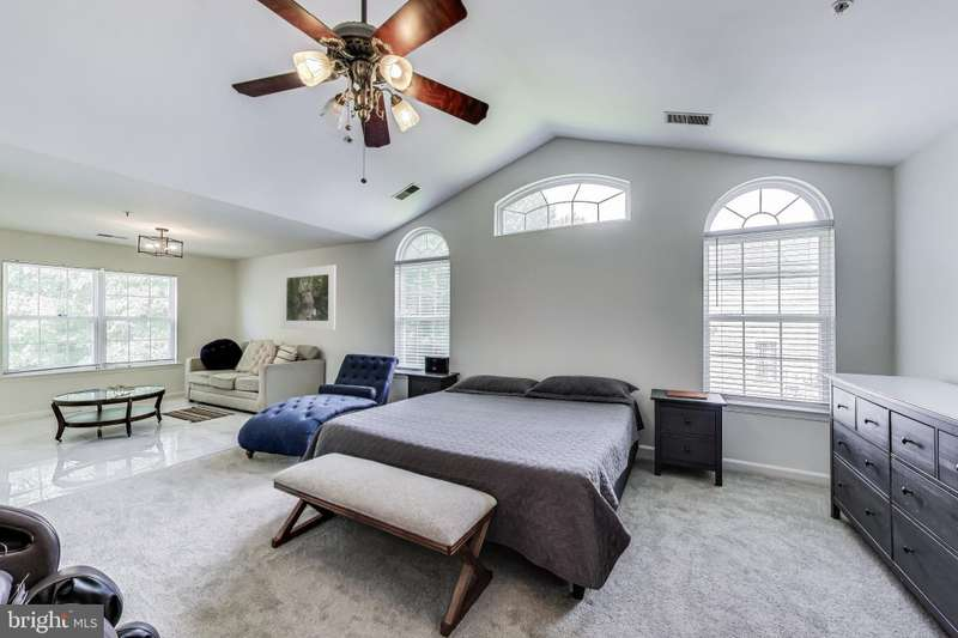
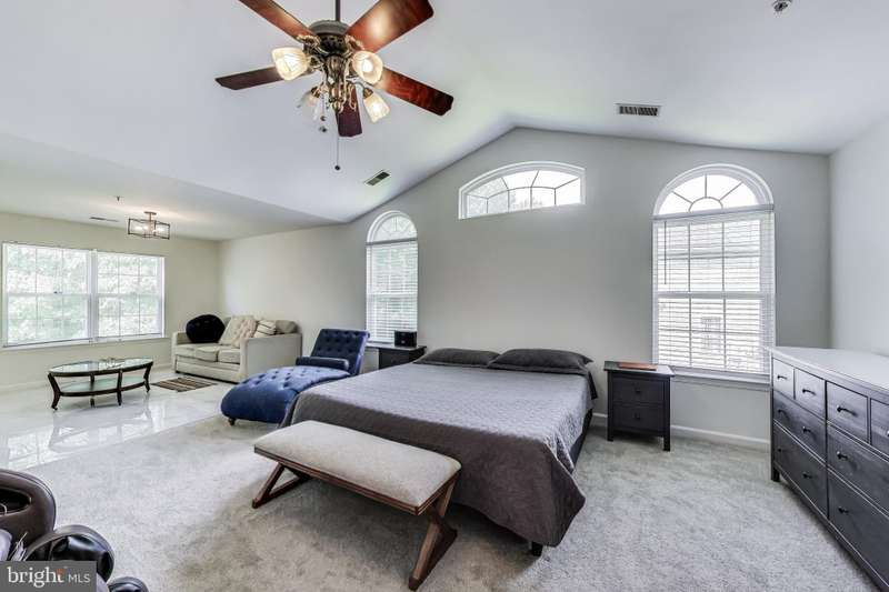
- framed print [280,263,336,330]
